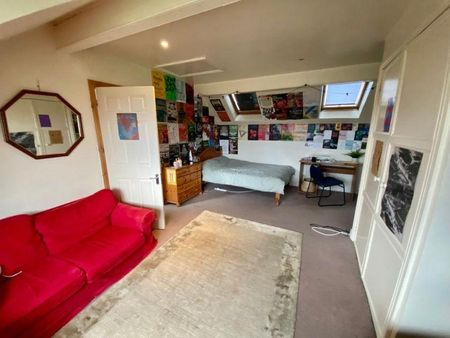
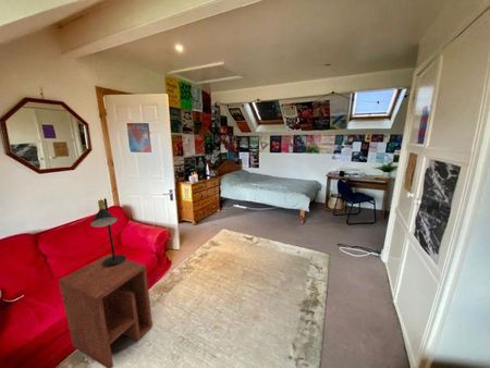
+ table lamp [89,197,127,267]
+ side table [58,253,154,368]
